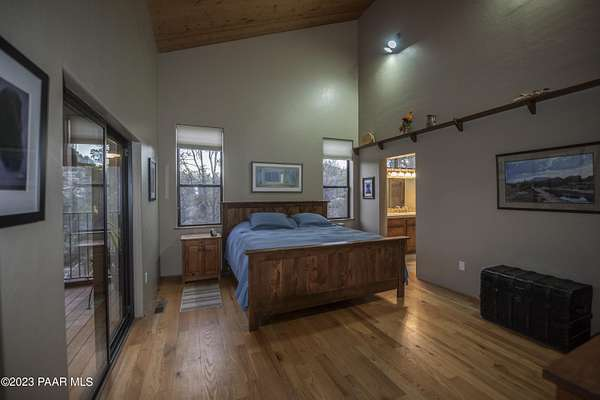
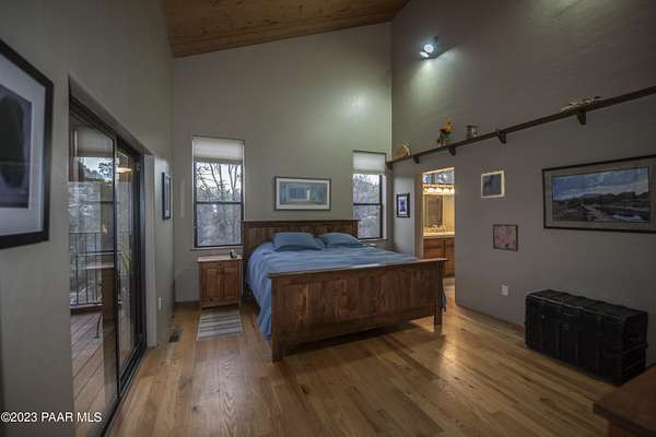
+ wall art [492,223,519,252]
+ wall art [480,169,506,199]
